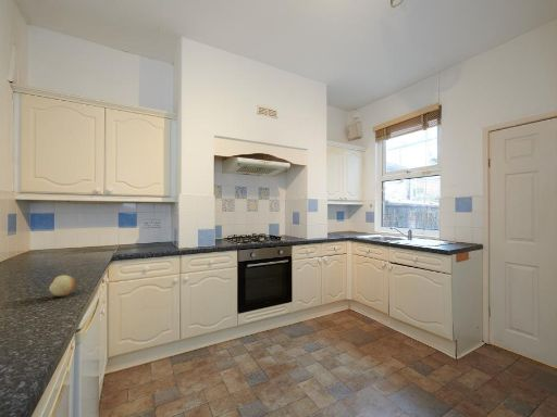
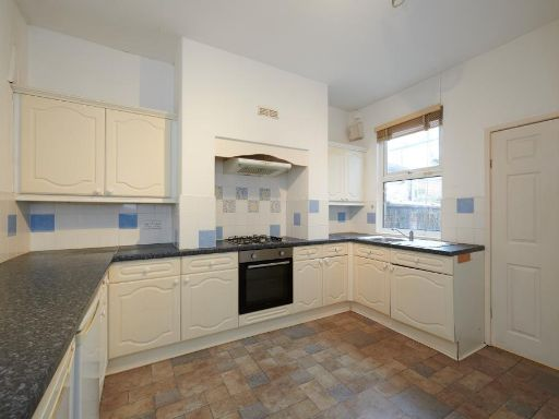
- fruit [48,274,77,298]
